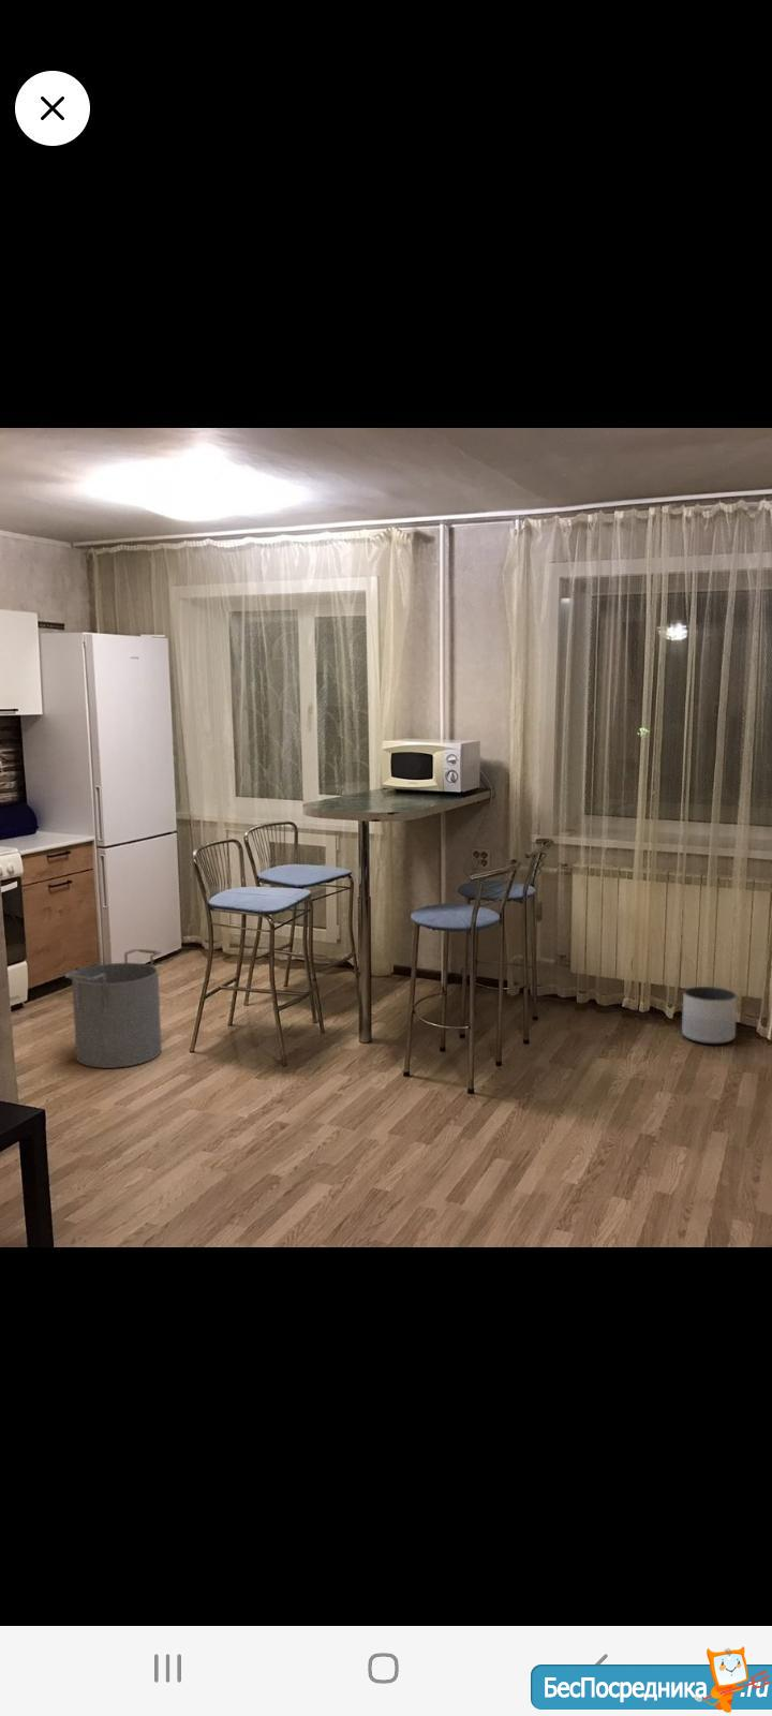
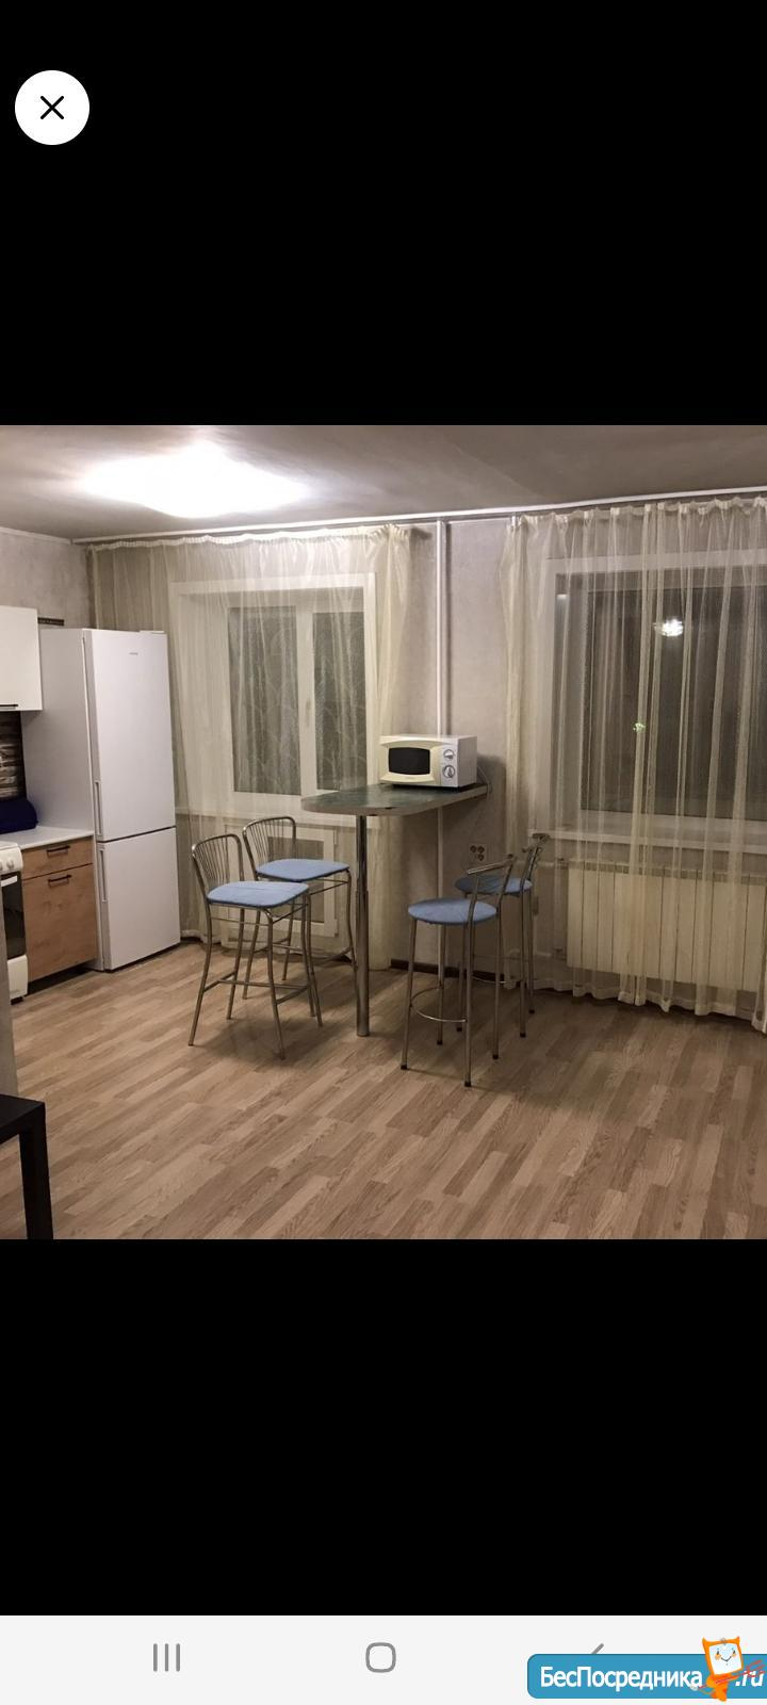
- bucket [65,948,163,1069]
- planter [681,986,738,1046]
